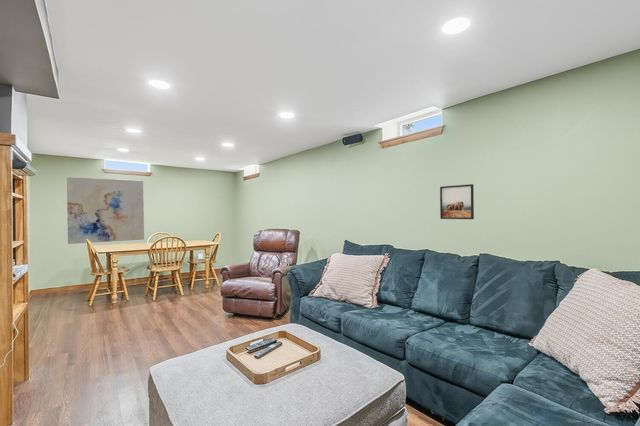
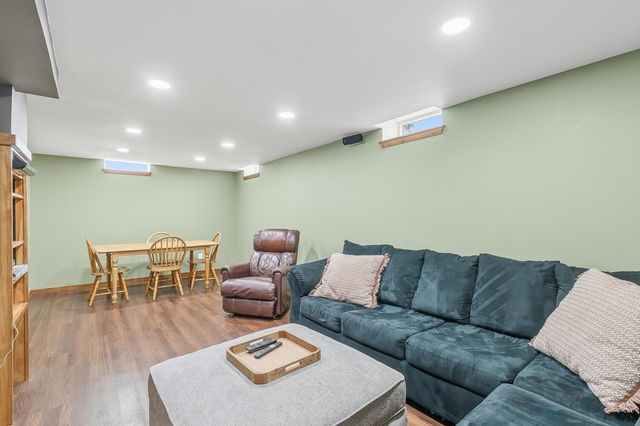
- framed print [439,183,475,220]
- wall art [66,176,145,245]
